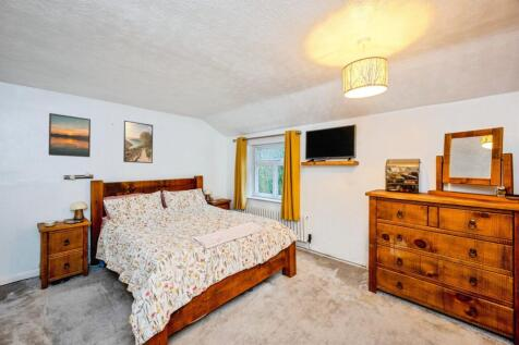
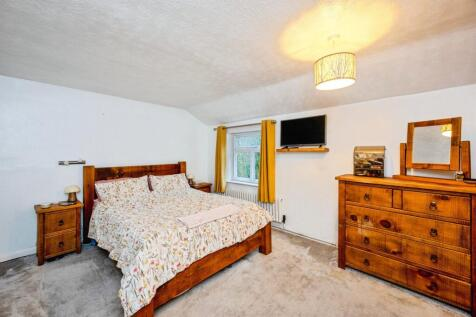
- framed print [48,112,92,158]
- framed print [122,120,154,164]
